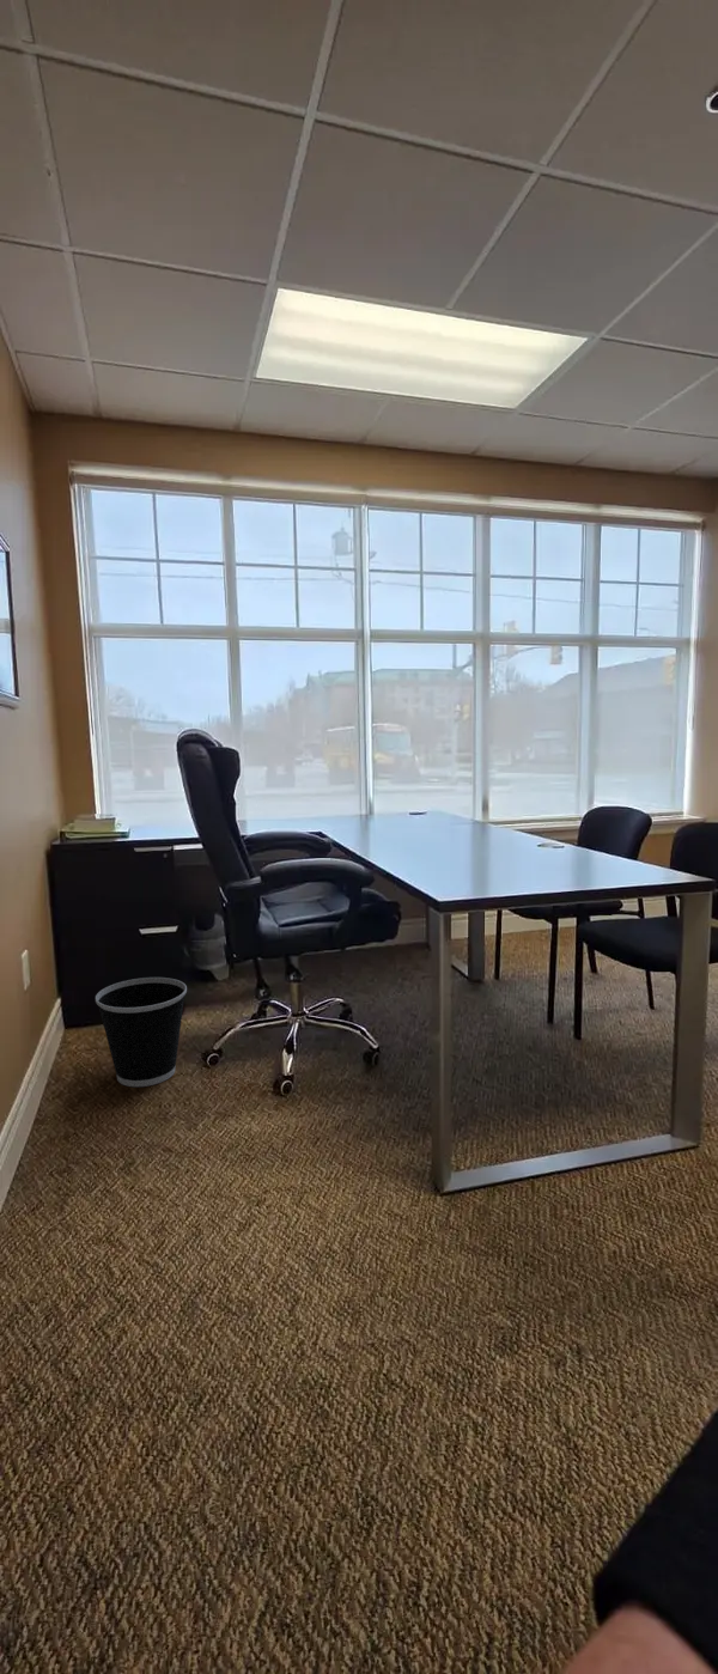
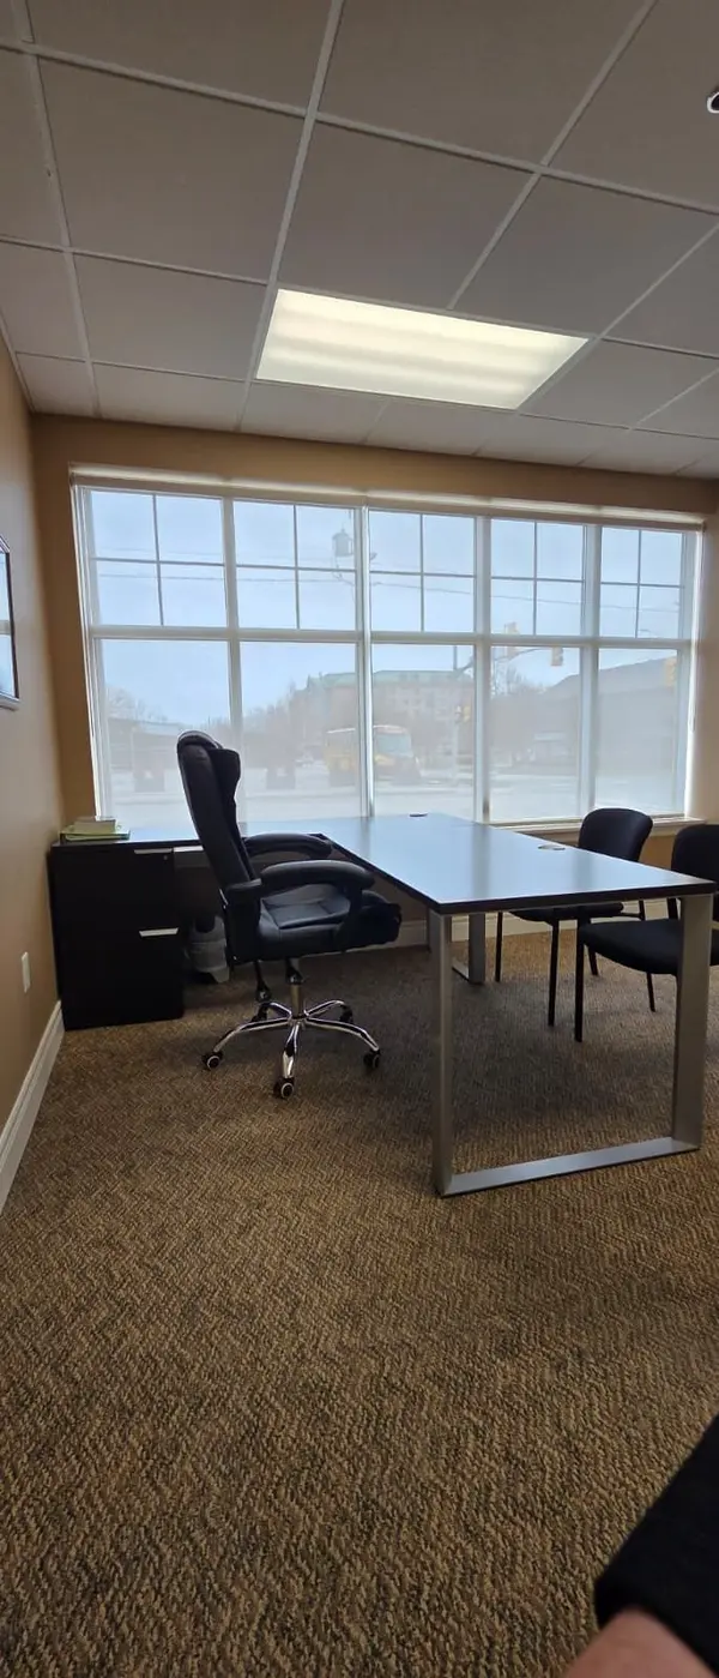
- wastebasket [95,976,188,1088]
